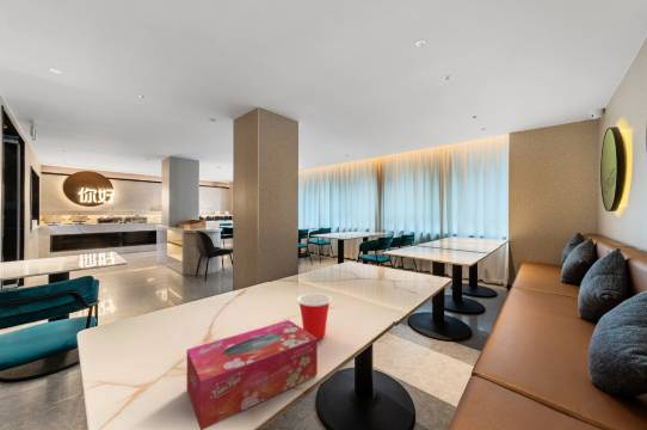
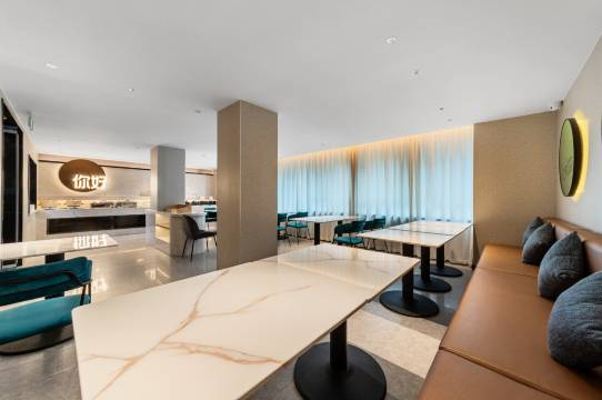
- tissue box [186,319,319,430]
- cup [296,293,333,340]
